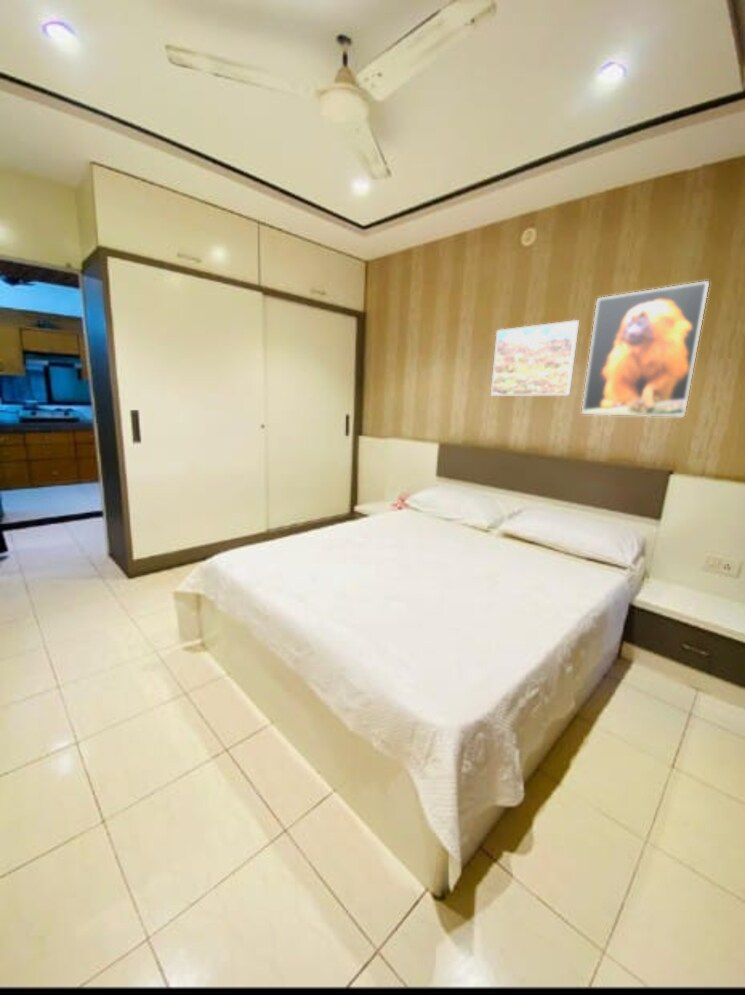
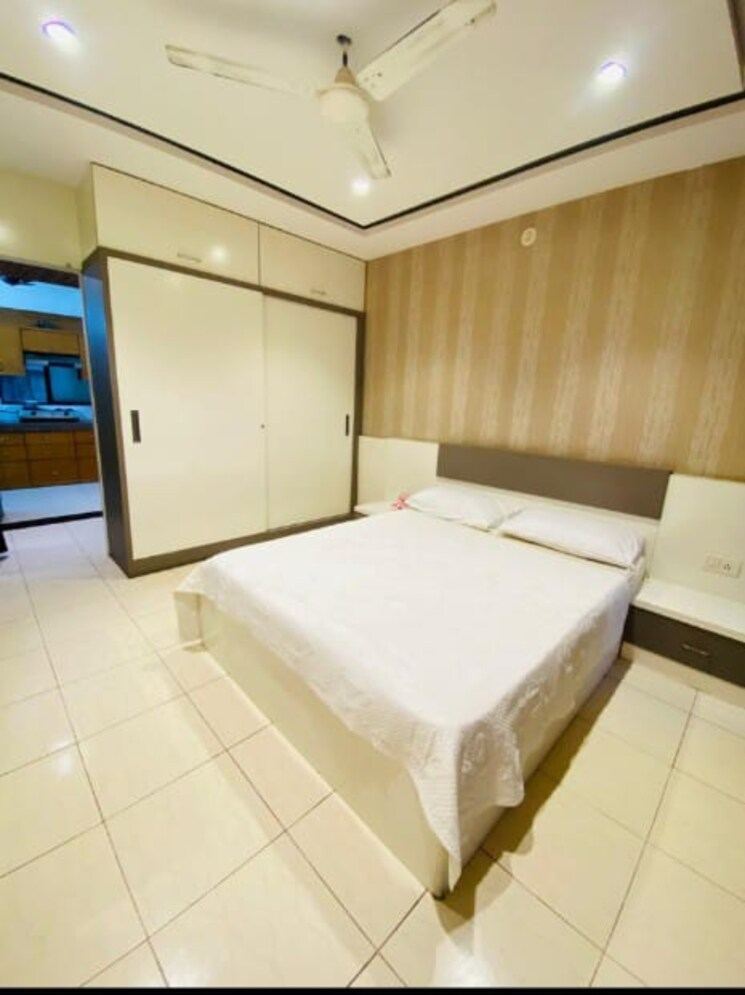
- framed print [490,319,580,397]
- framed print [581,280,710,417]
